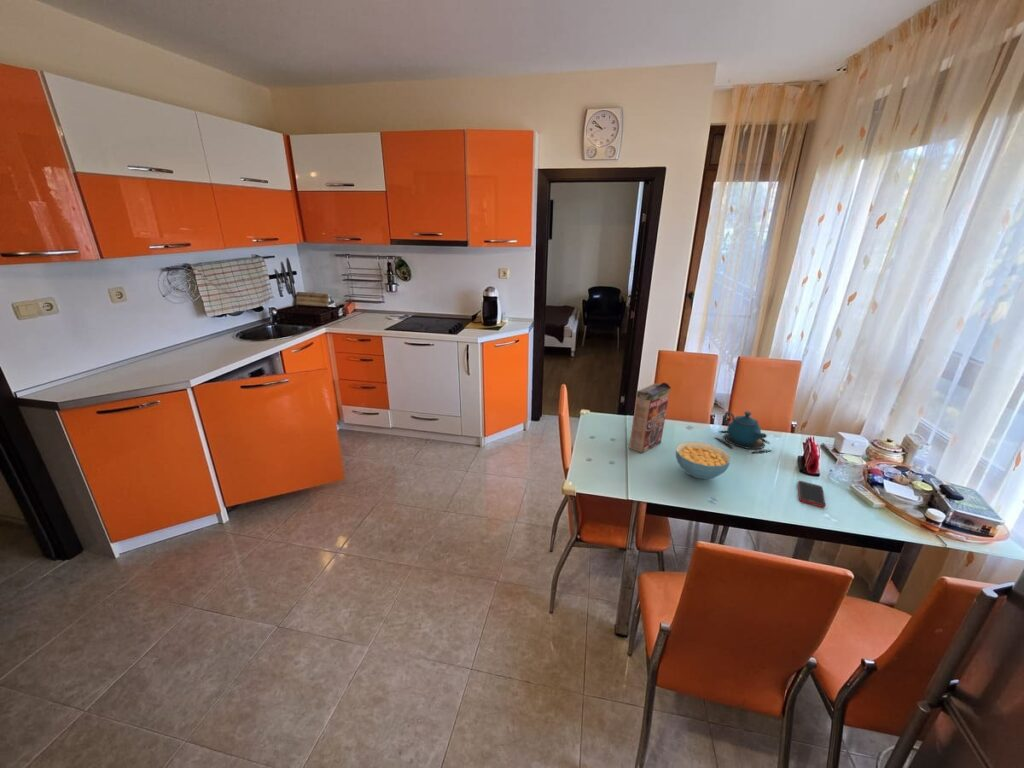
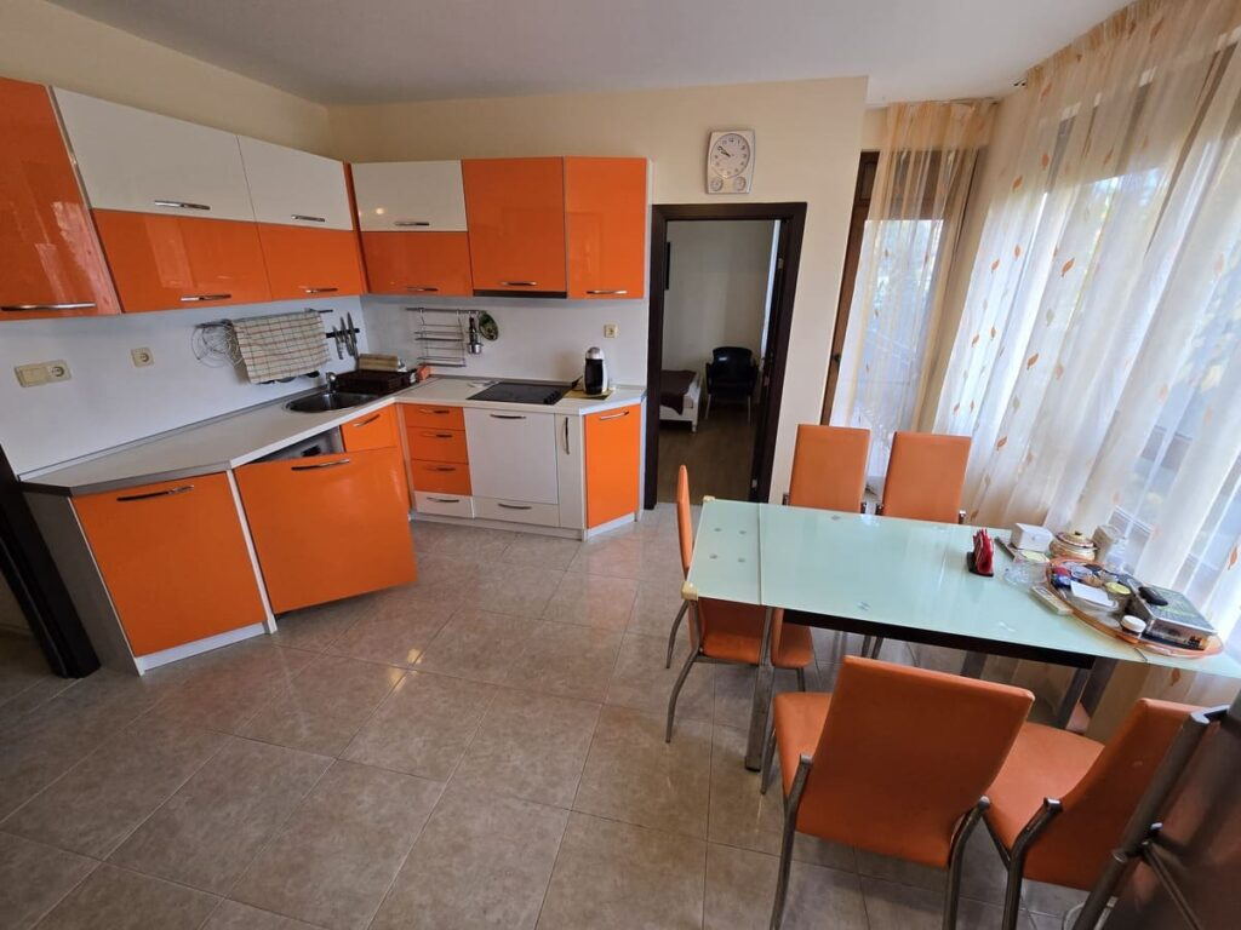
- cereal box [628,381,672,454]
- cell phone [797,480,826,508]
- teapot [714,410,774,454]
- cereal bowl [675,441,731,480]
